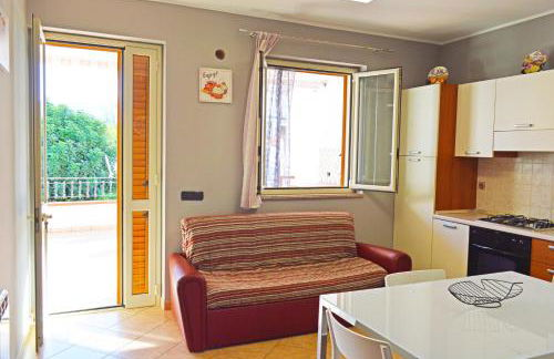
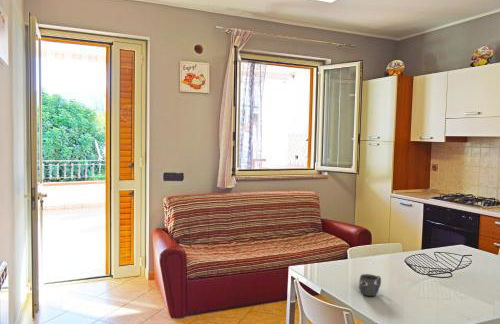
+ mug [358,273,382,297]
